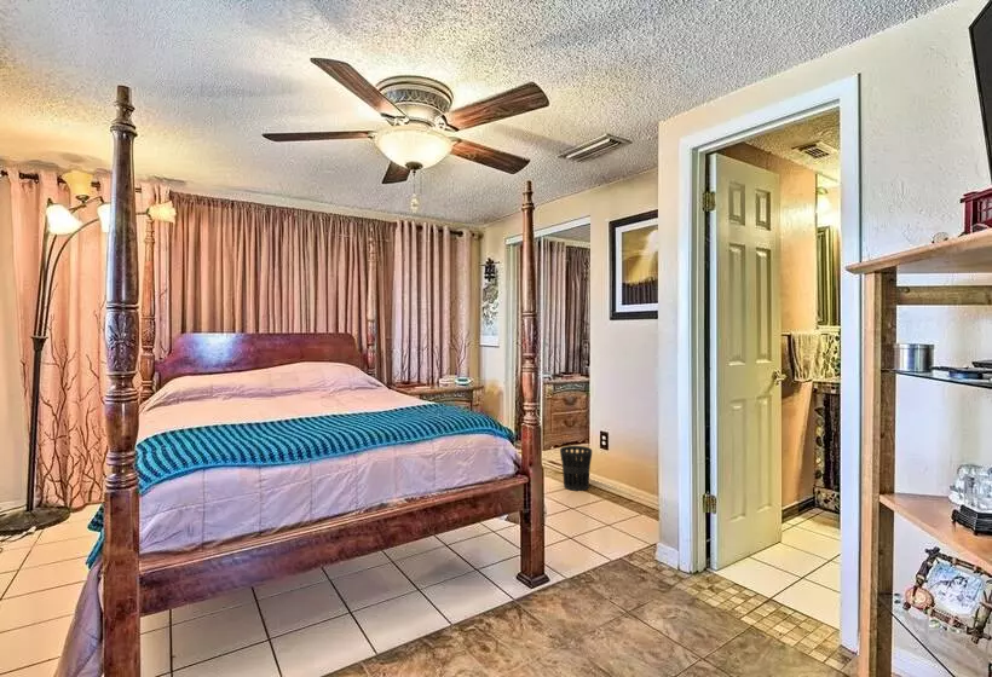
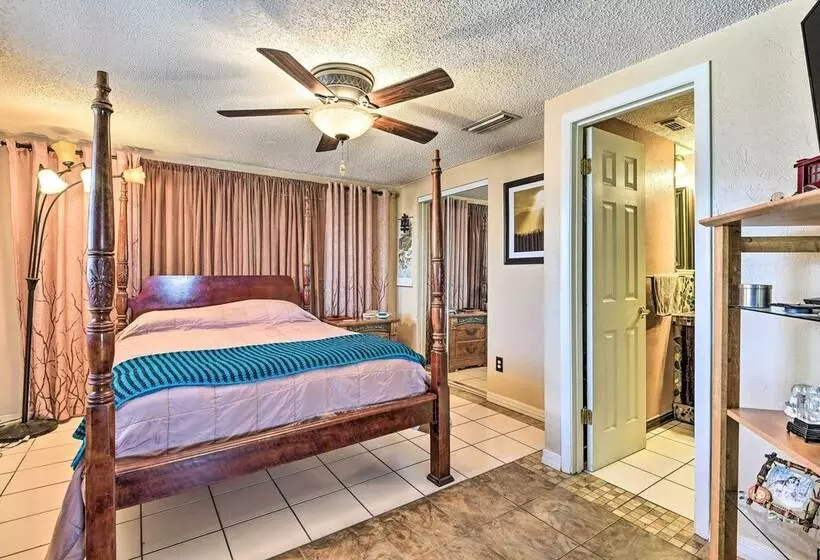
- wastebasket [559,445,593,492]
